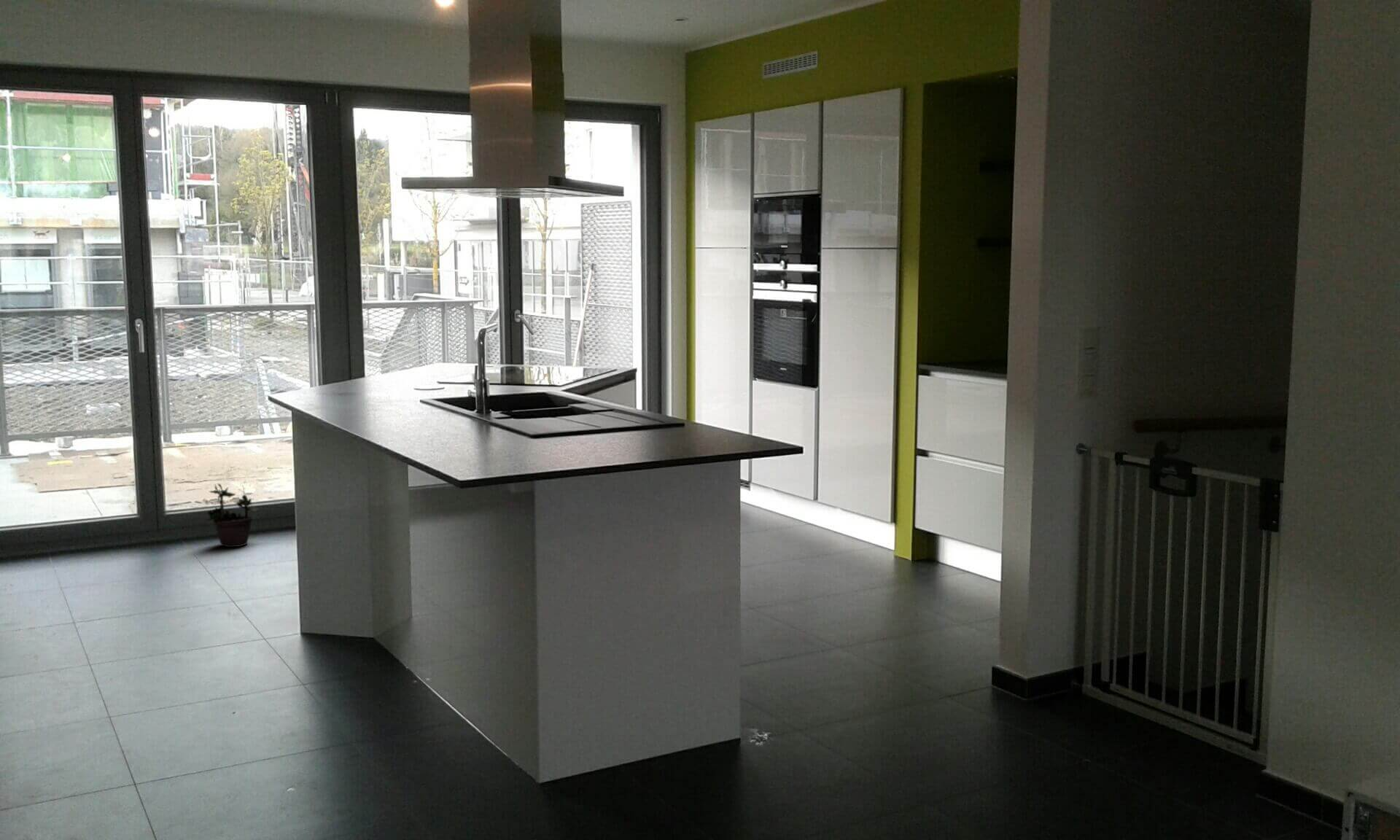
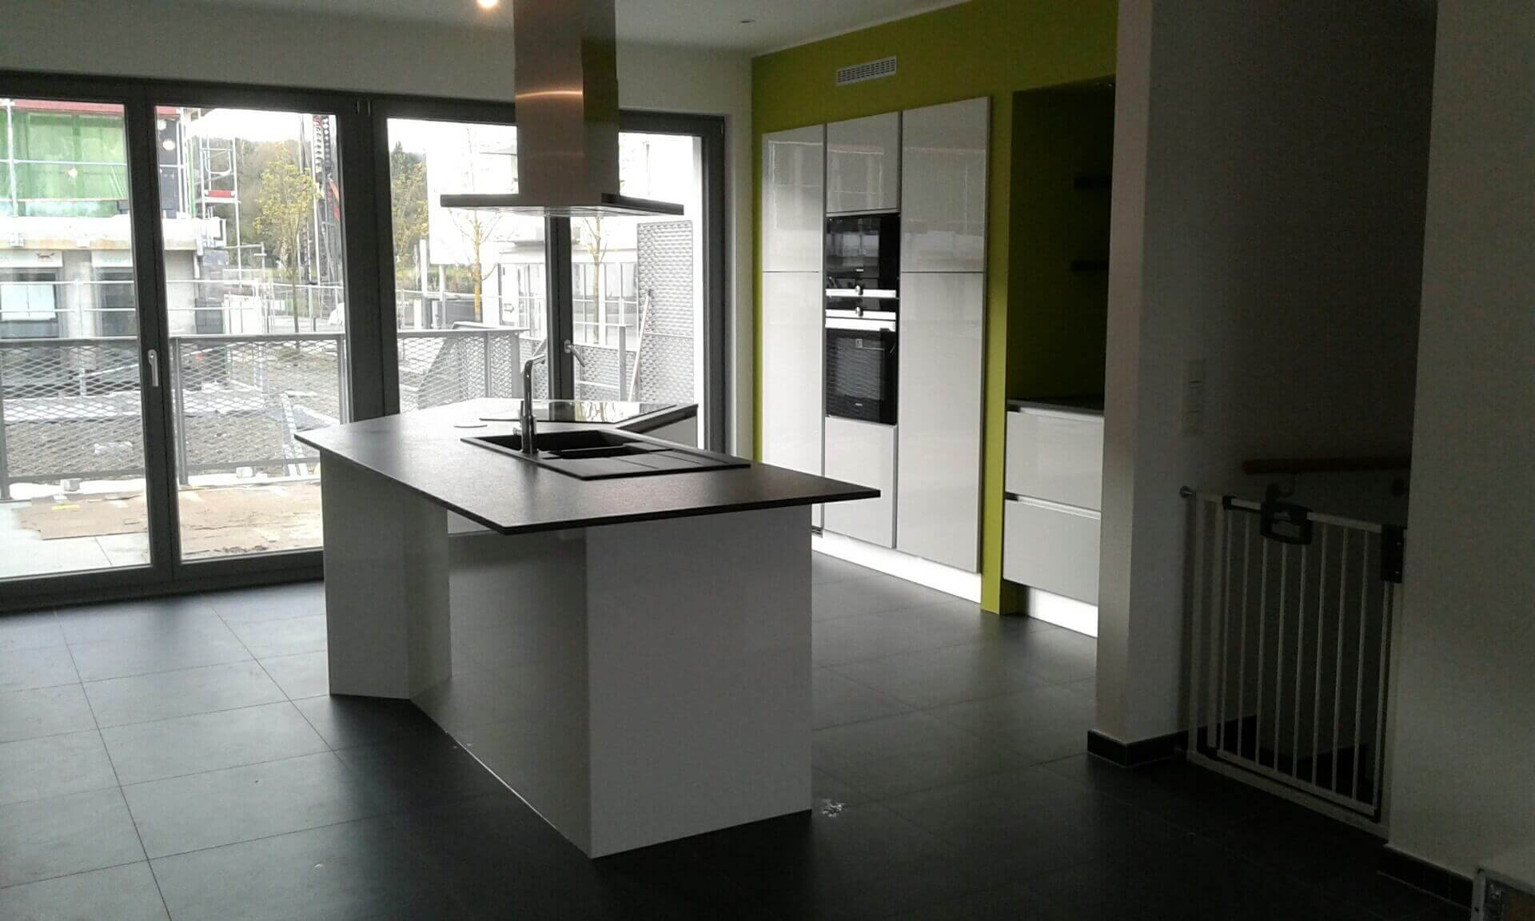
- potted plant [204,481,260,548]
